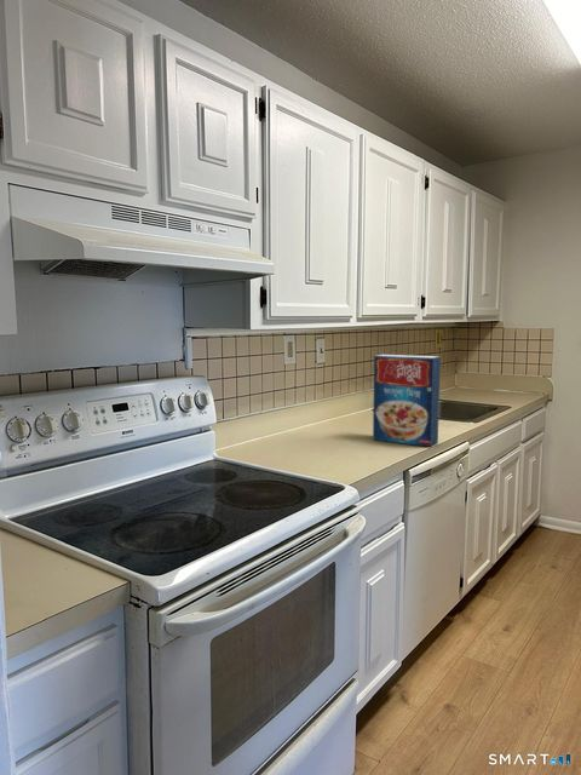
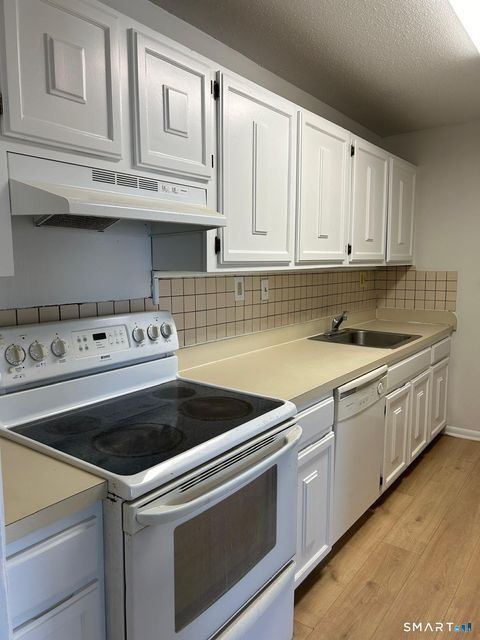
- cereal box [372,354,442,448]
